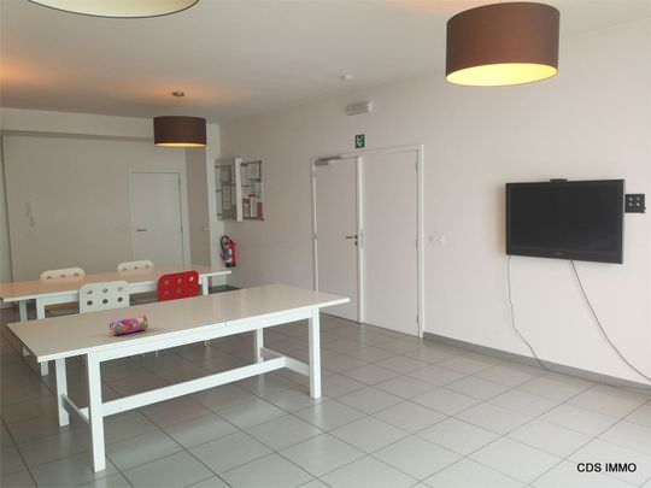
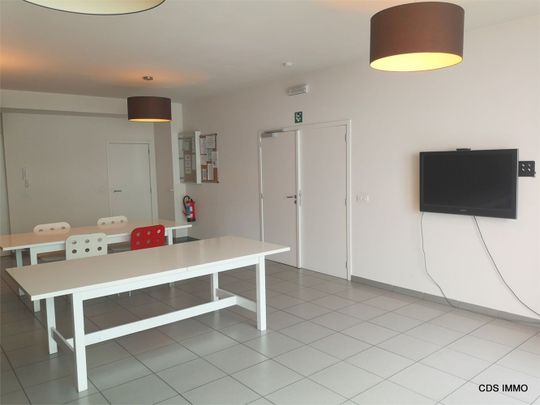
- pencil case [108,313,149,336]
